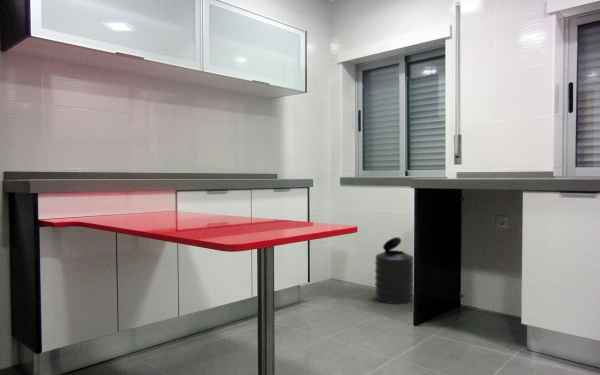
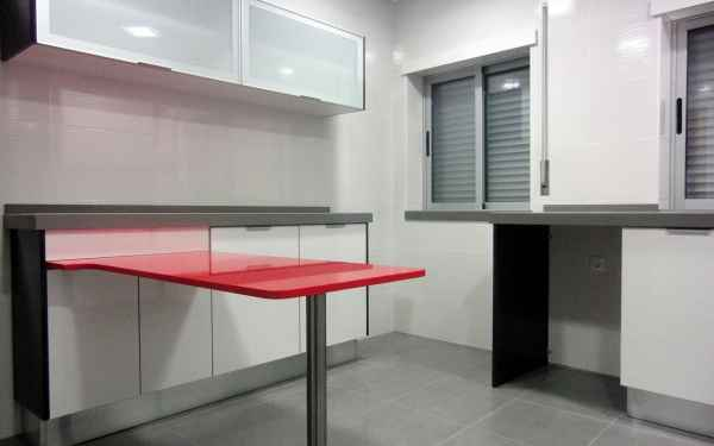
- trash can [374,236,414,305]
